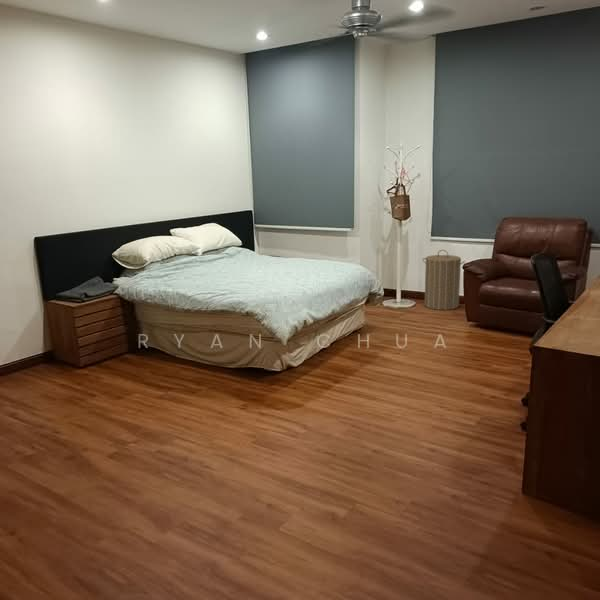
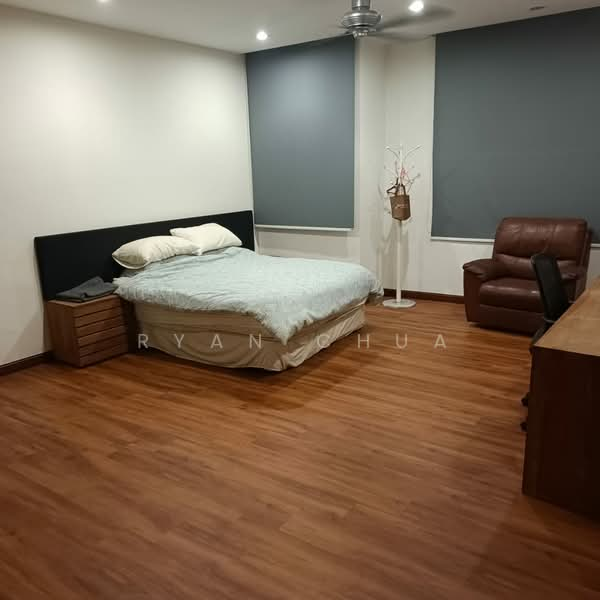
- laundry hamper [422,249,466,311]
